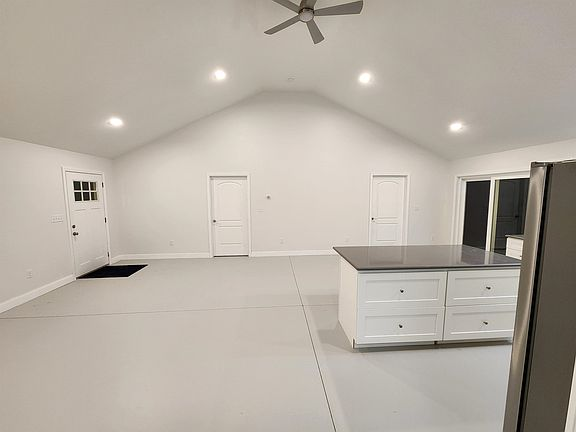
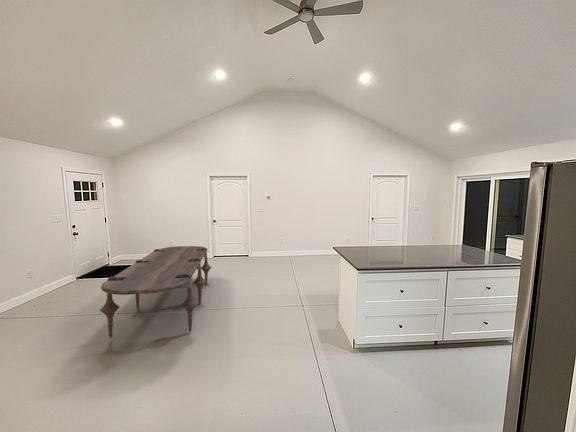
+ dining table [99,245,212,339]
